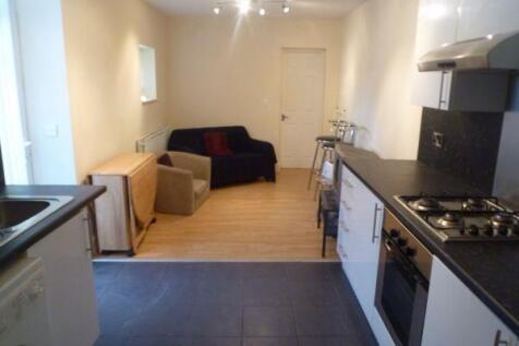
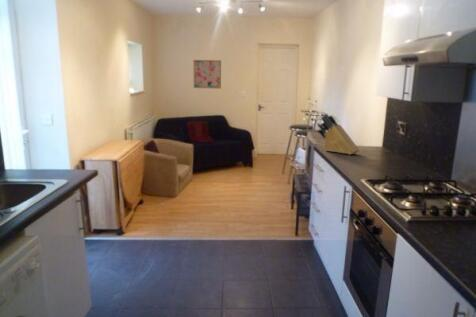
+ wall art [192,59,222,89]
+ knife block [316,113,361,155]
